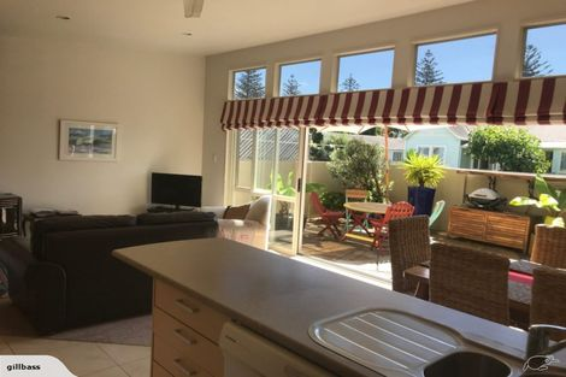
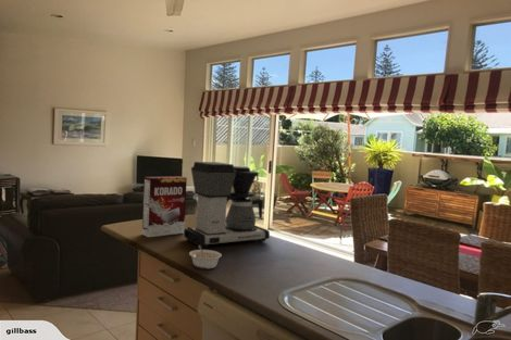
+ cereal box [141,175,188,238]
+ legume [188,245,223,269]
+ coffee maker [183,161,271,249]
